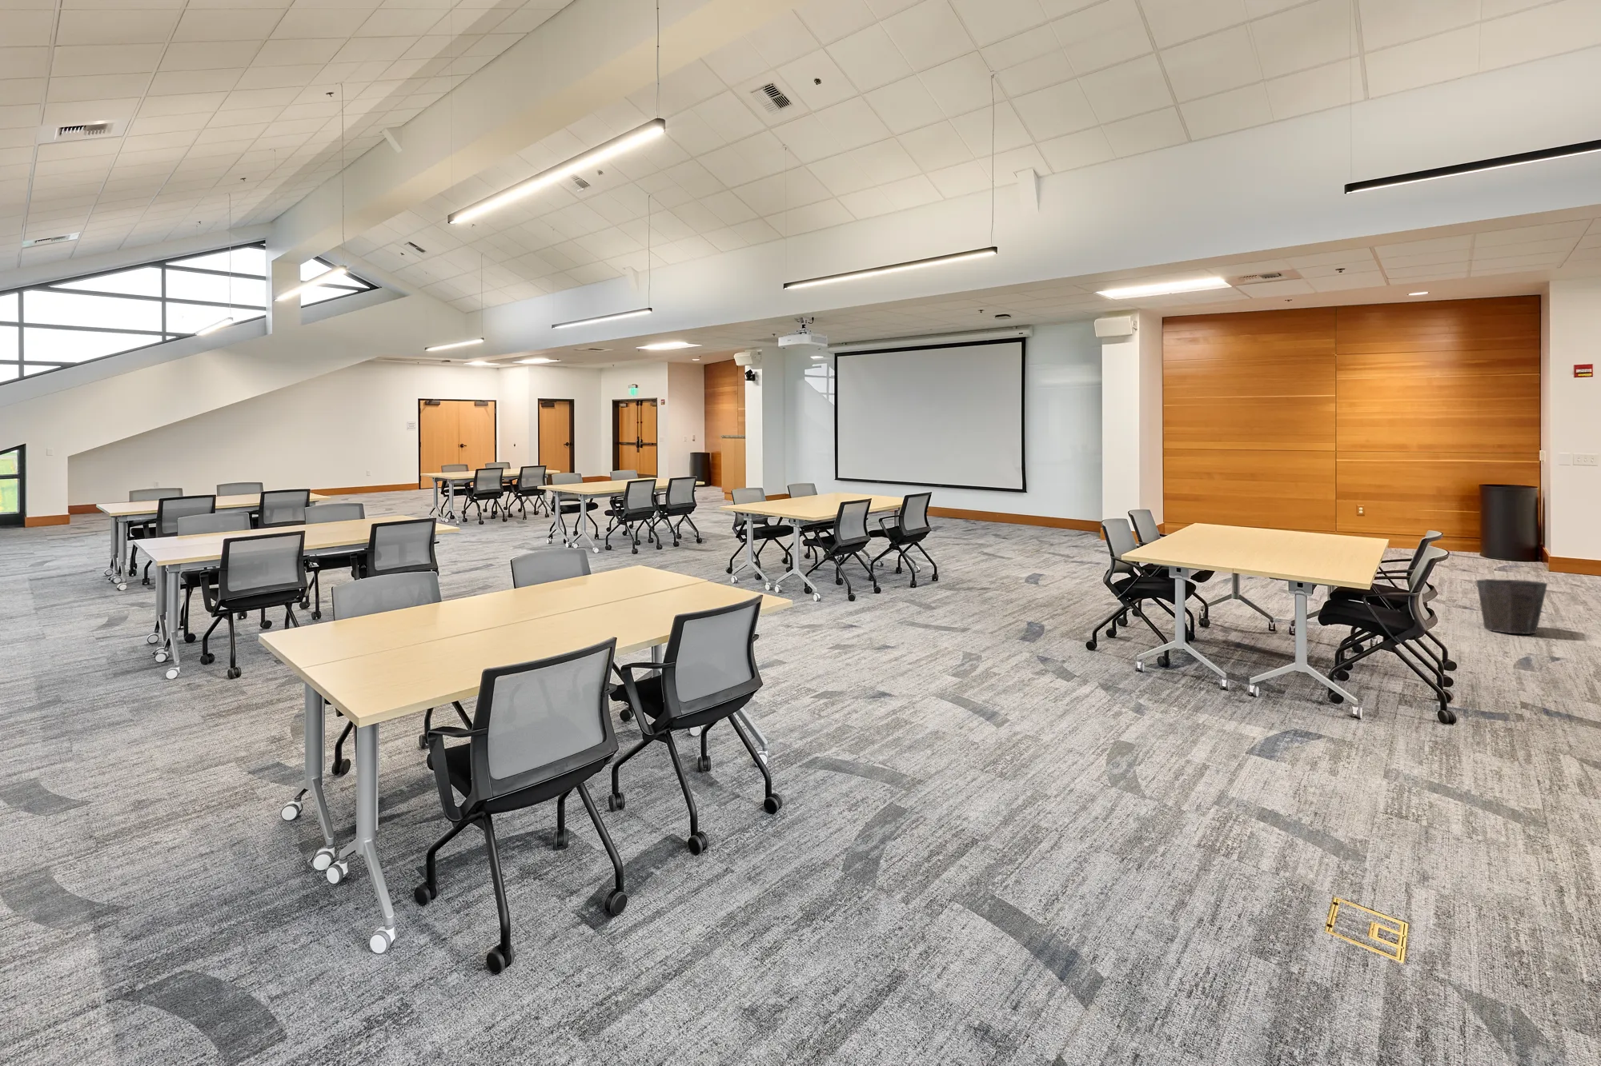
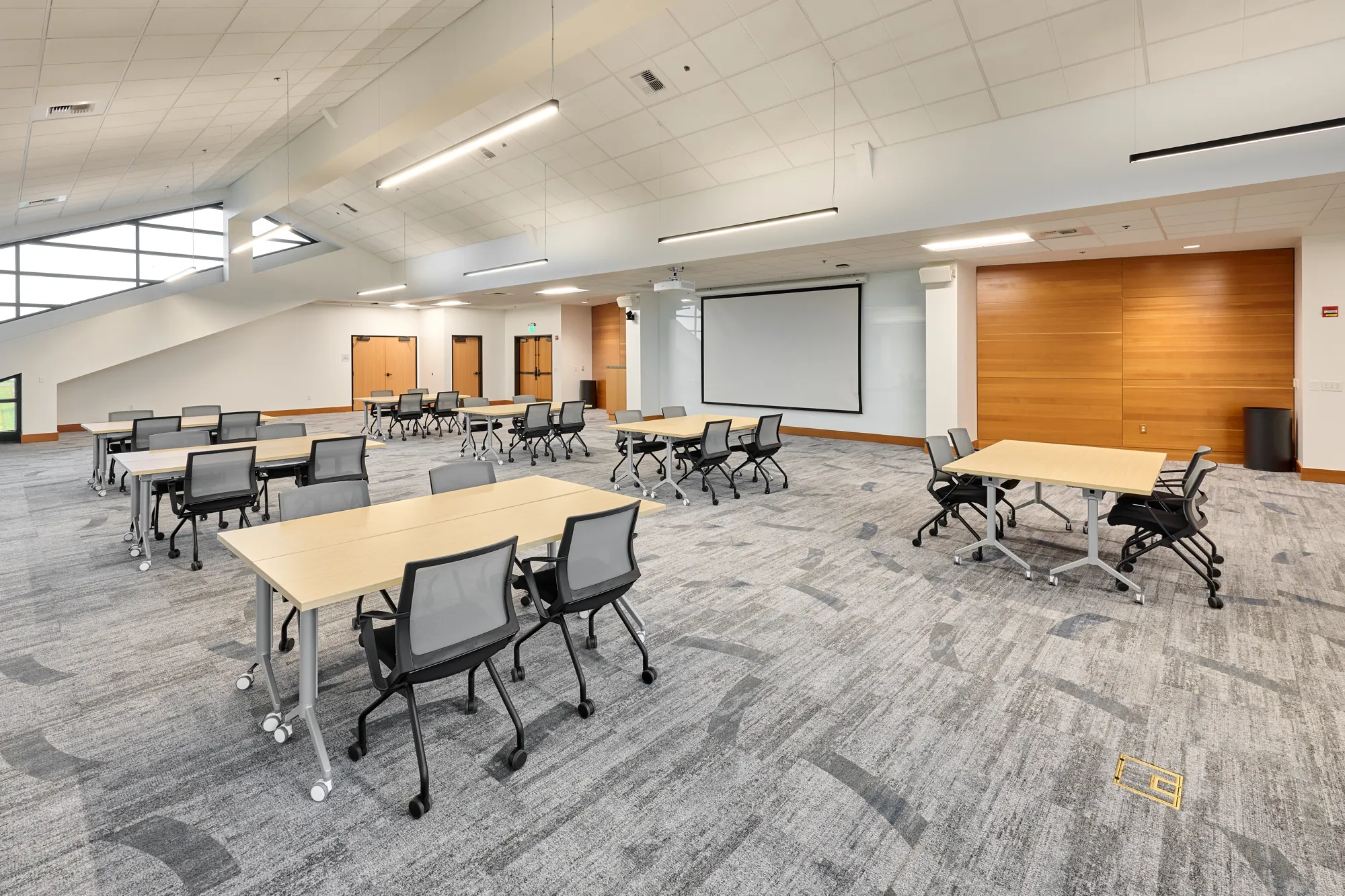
- waste bin [1475,578,1549,635]
